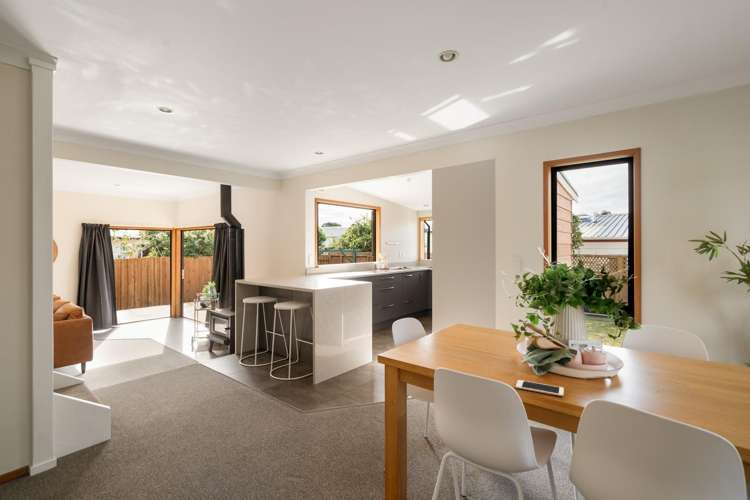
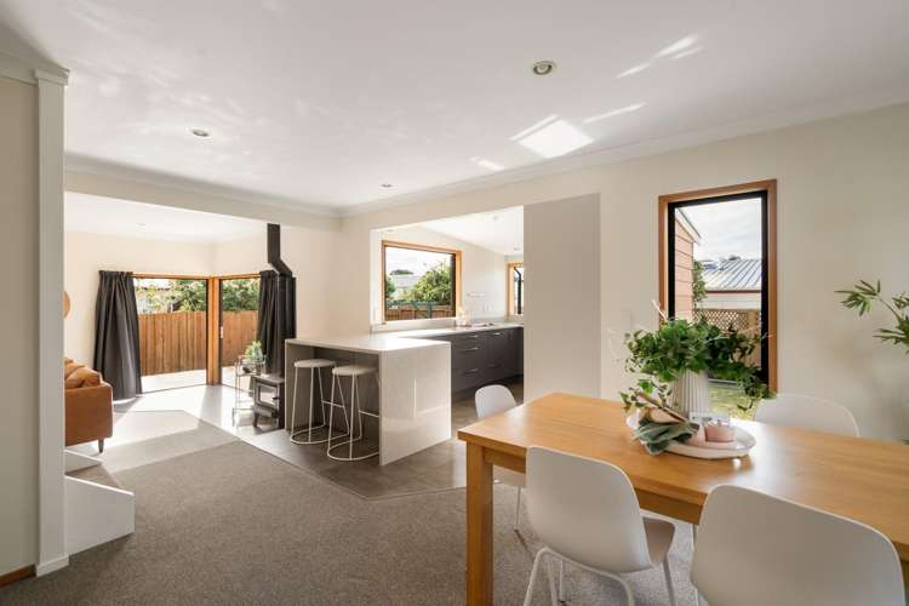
- cell phone [515,379,565,397]
